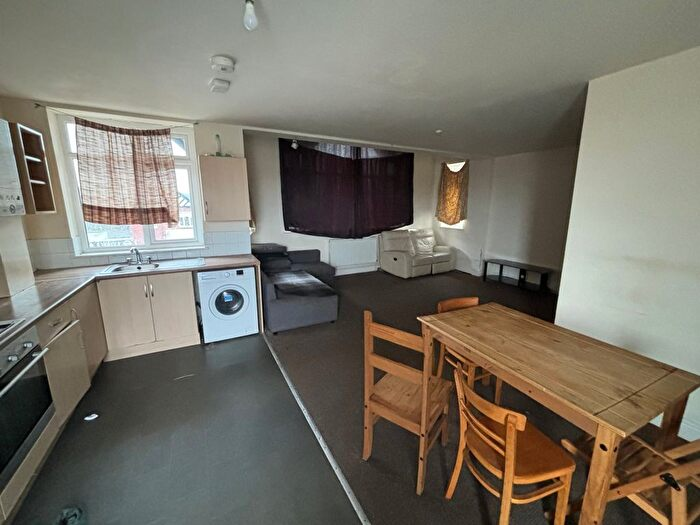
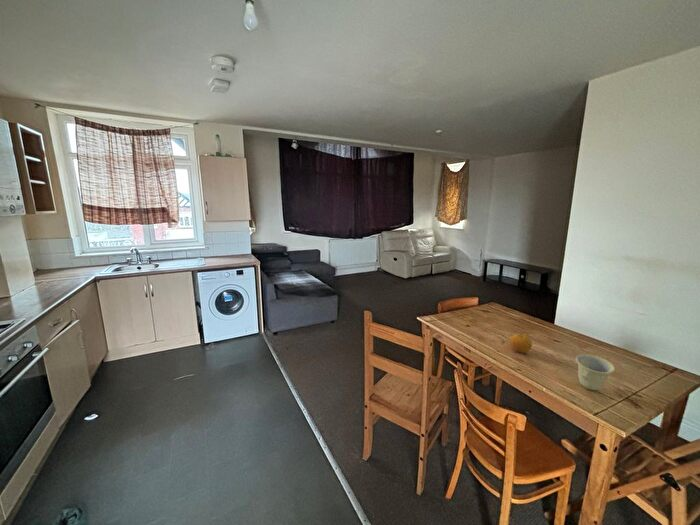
+ fruit [509,331,533,354]
+ cup [575,353,616,391]
